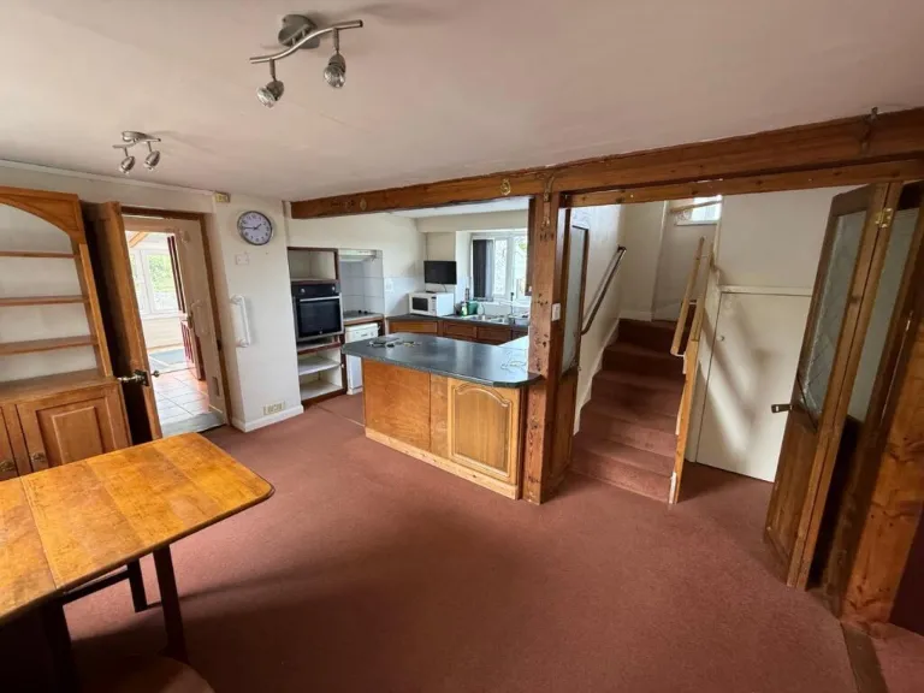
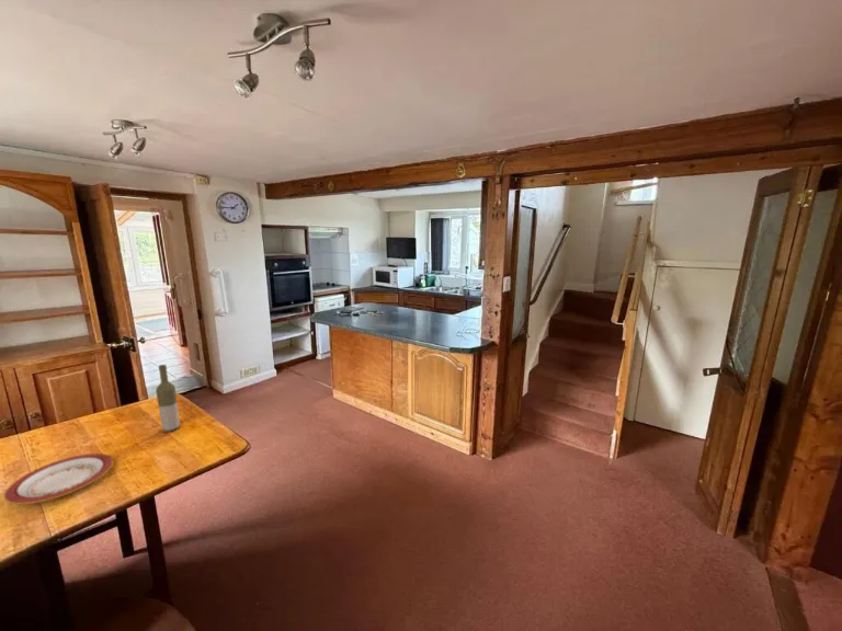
+ bottle [155,364,181,433]
+ plate [3,452,114,505]
